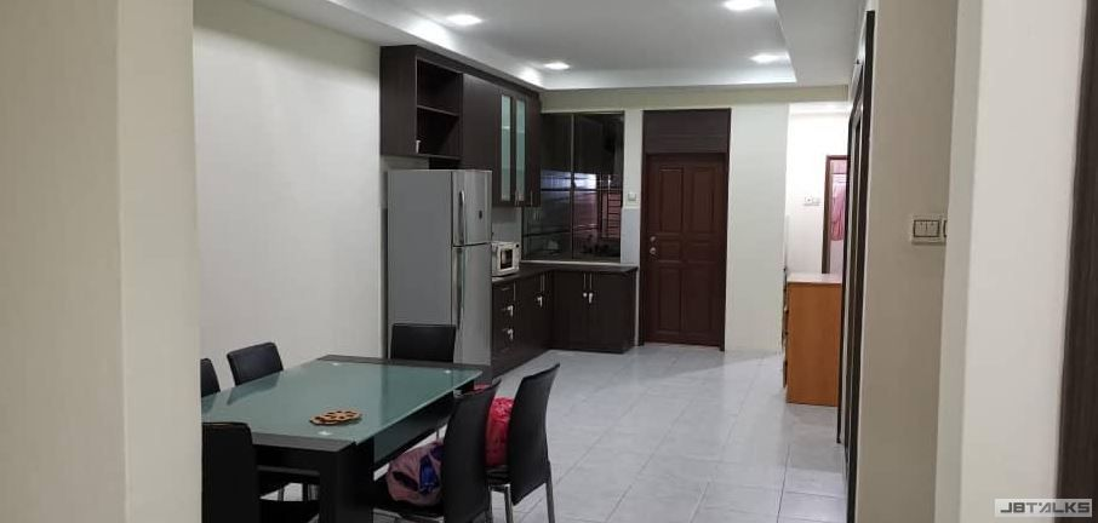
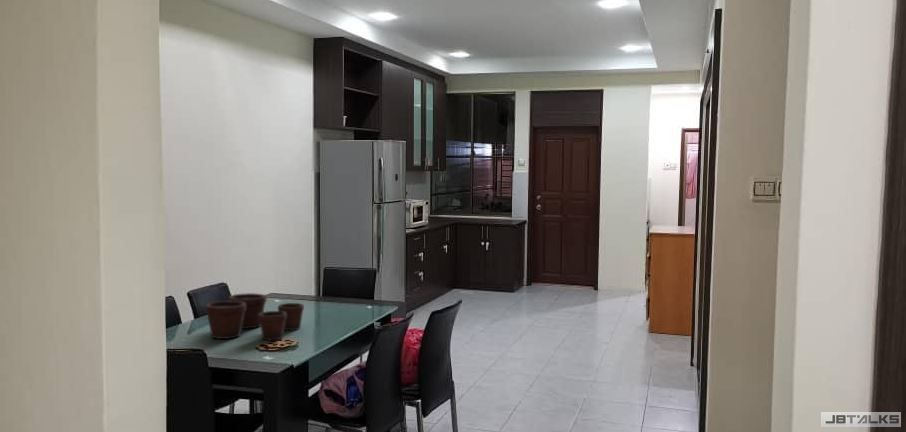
+ flower pot [204,292,305,342]
